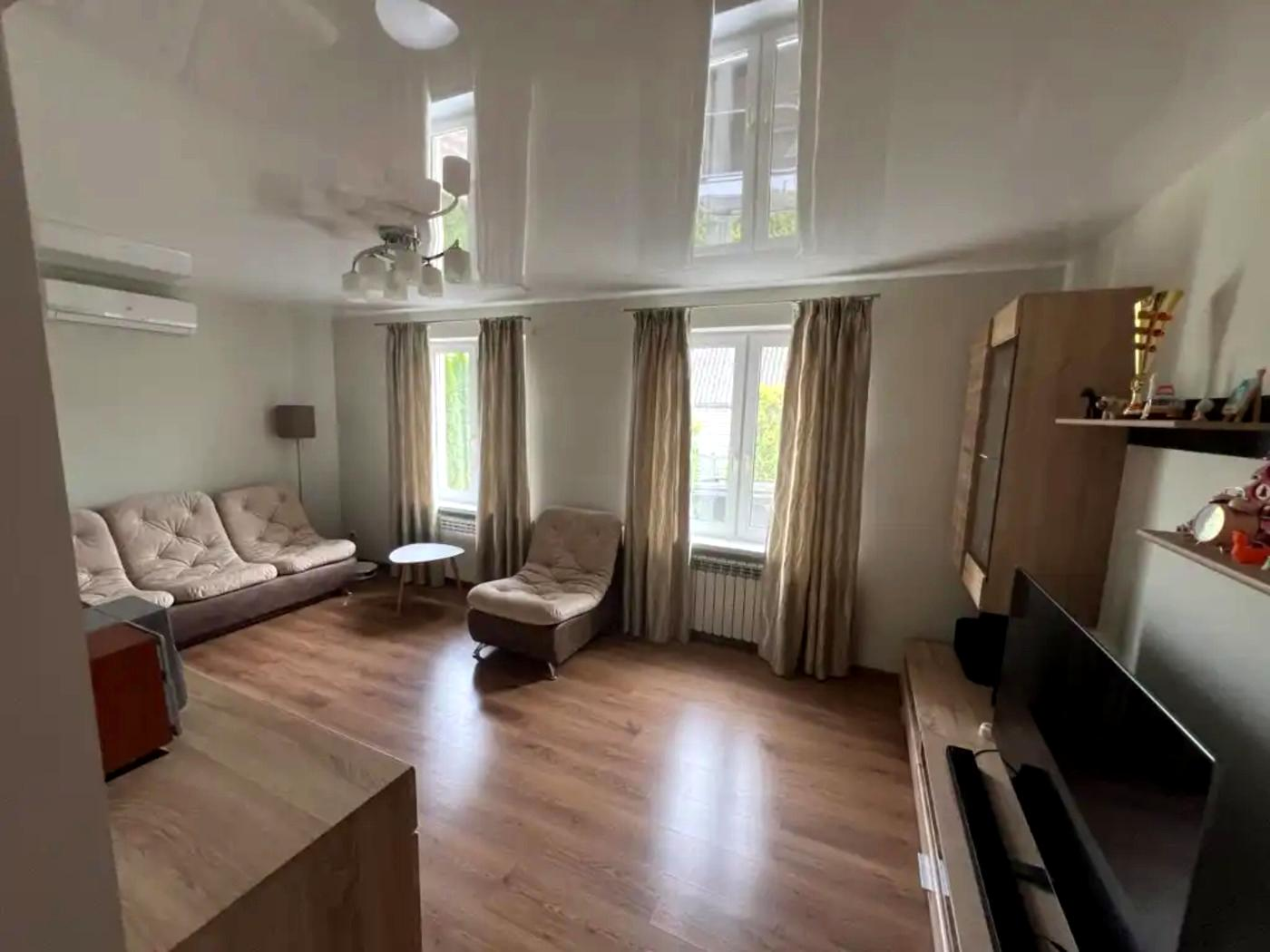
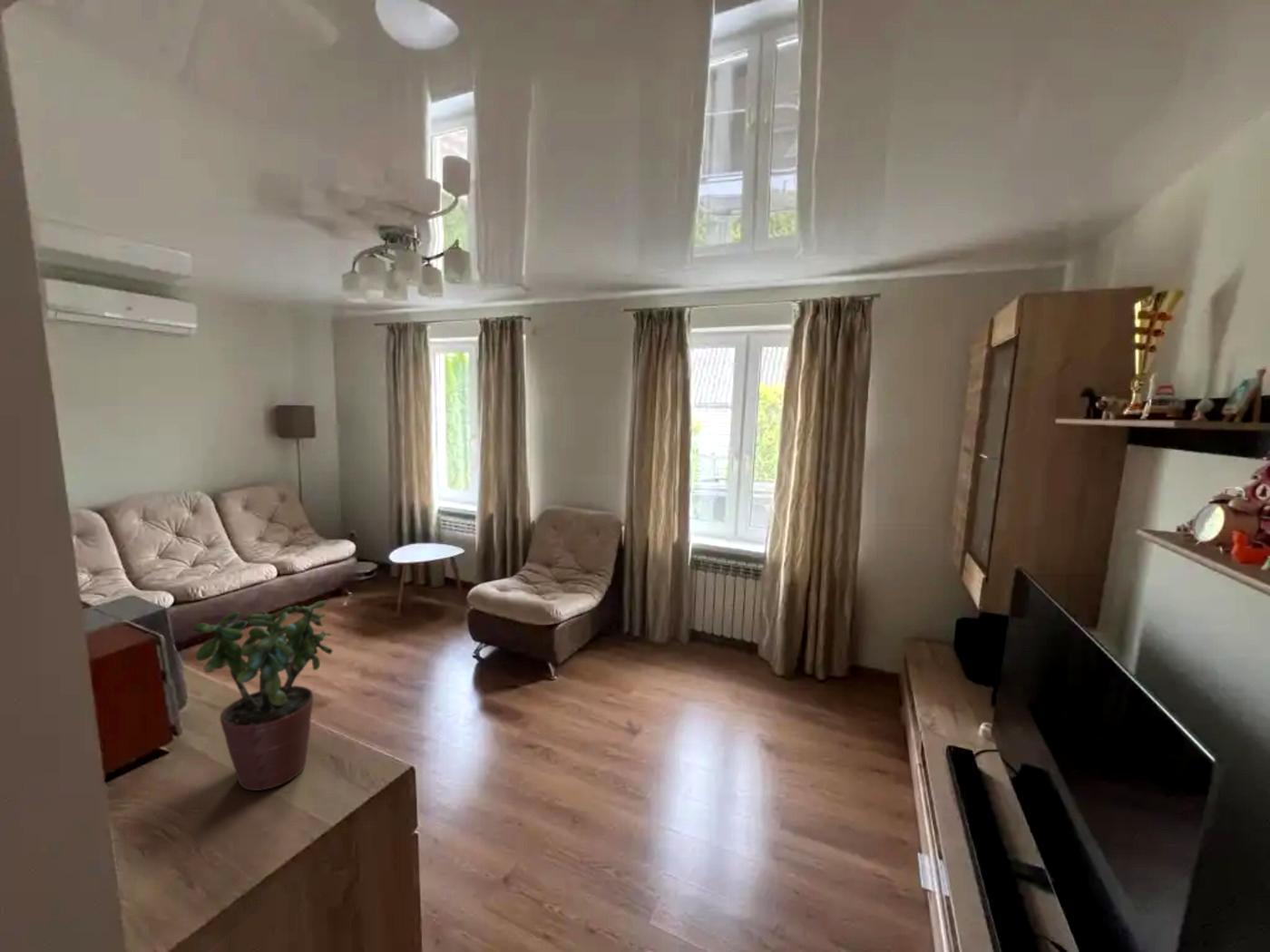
+ potted plant [193,600,334,792]
